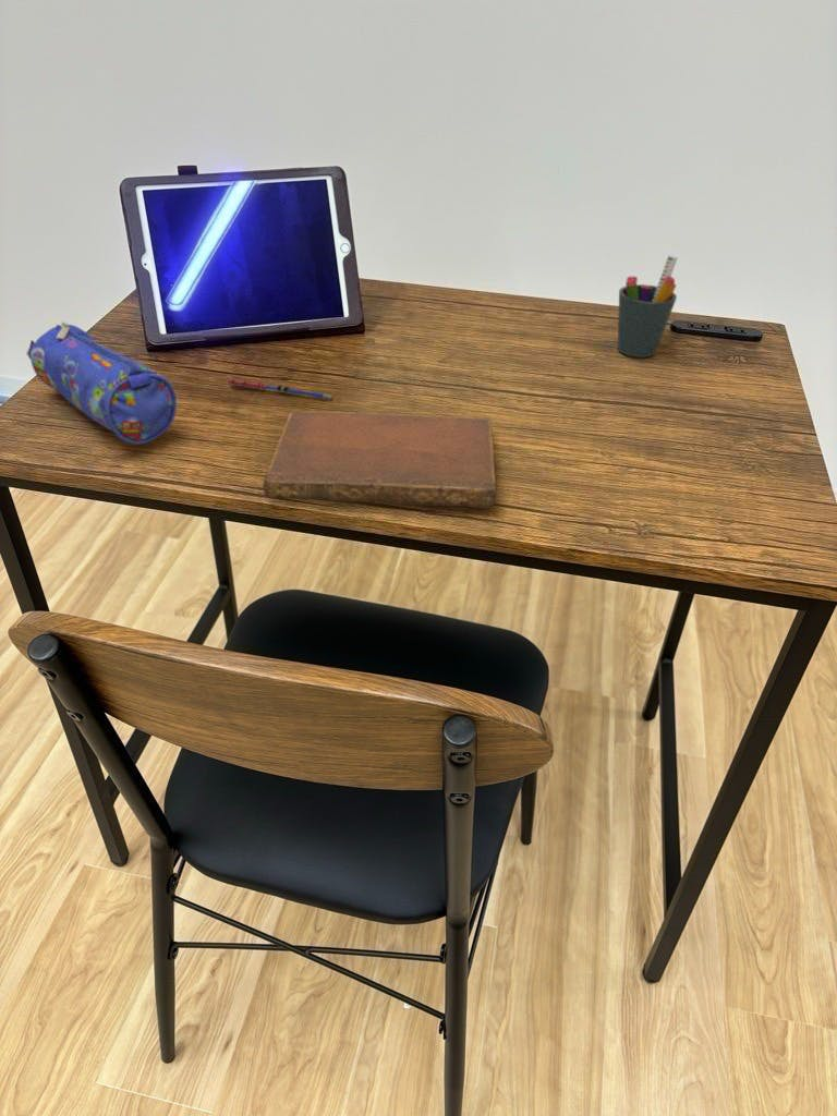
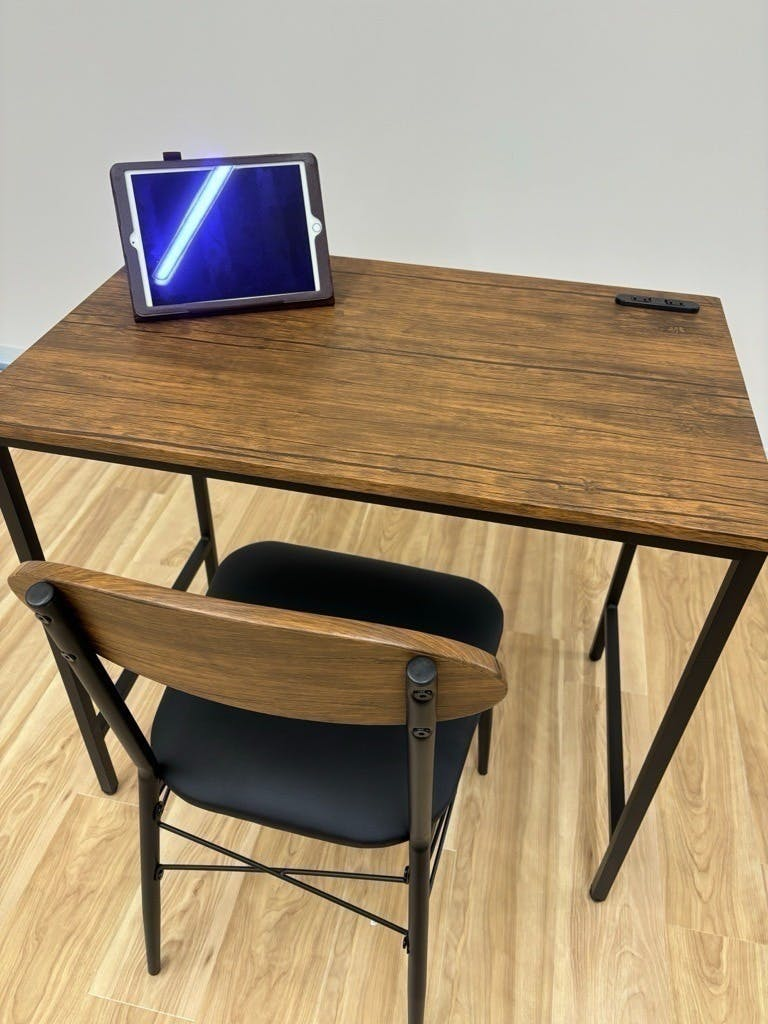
- pencil case [25,320,178,446]
- notebook [263,410,497,510]
- pen [227,377,333,401]
- pen holder [617,254,678,359]
